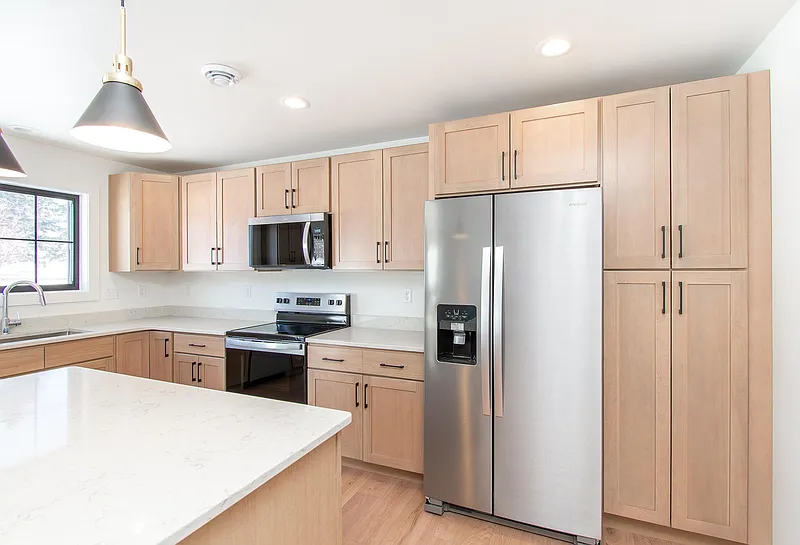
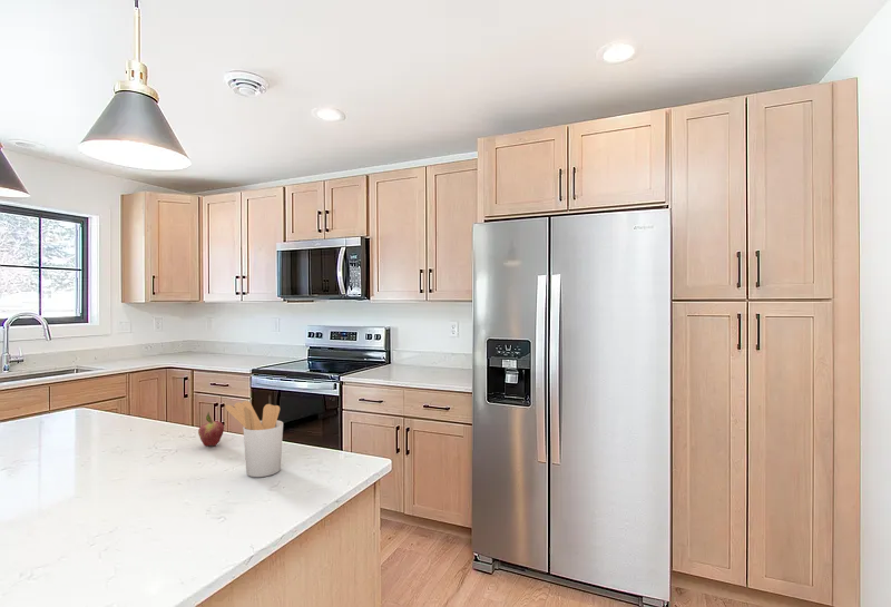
+ utensil holder [224,400,284,478]
+ fruit [197,411,225,448]
